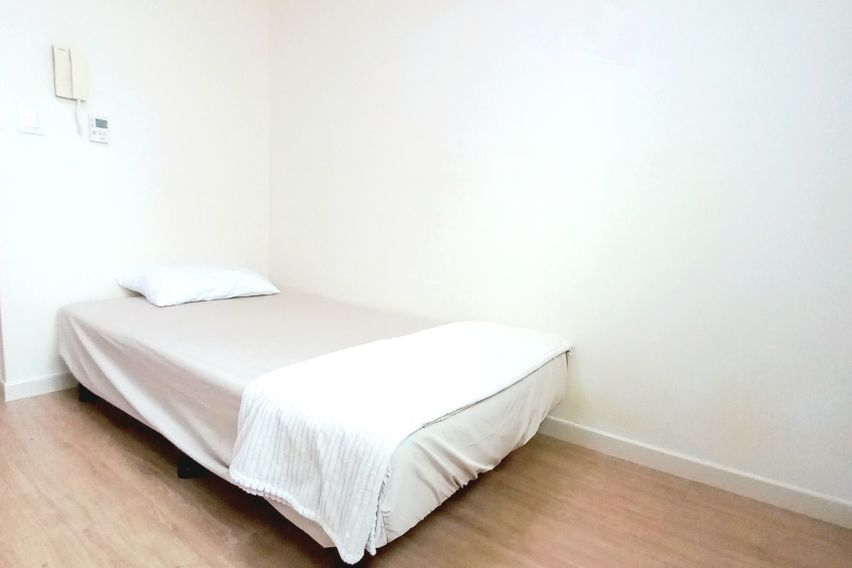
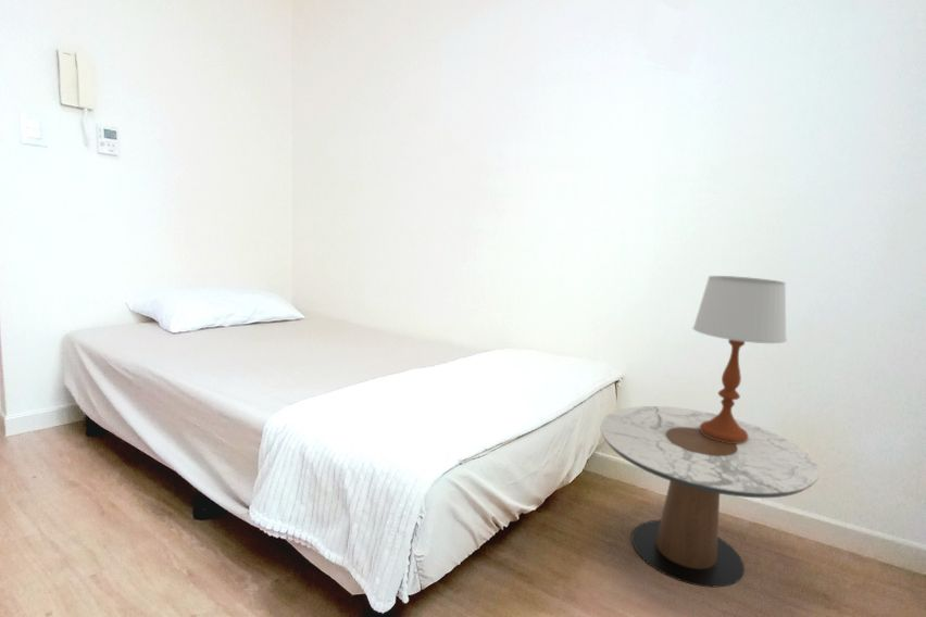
+ table lamp [692,275,788,443]
+ side table [600,405,819,588]
